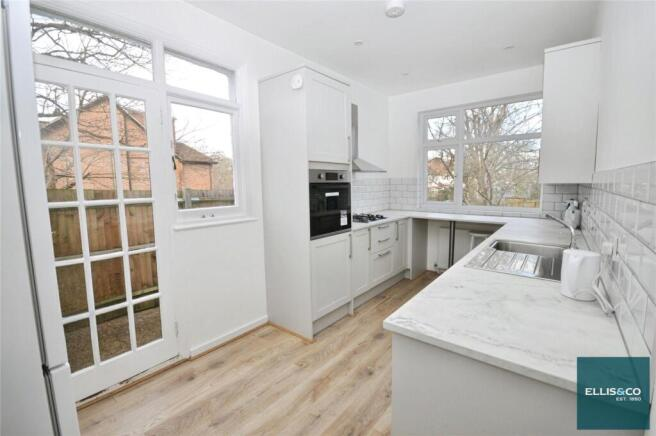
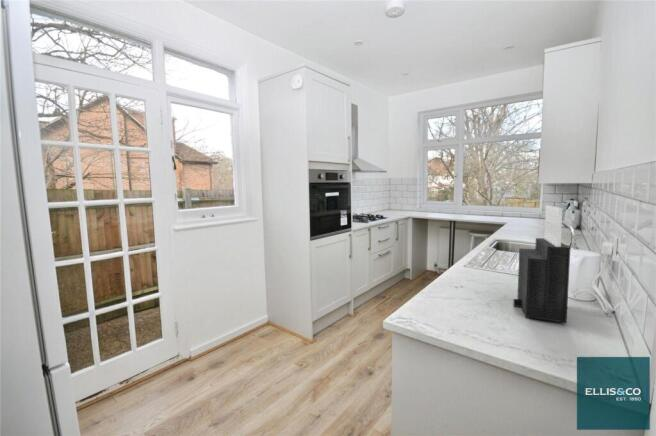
+ knife block [512,205,571,324]
